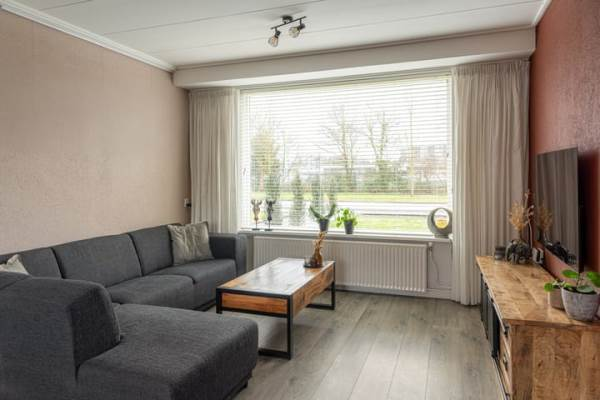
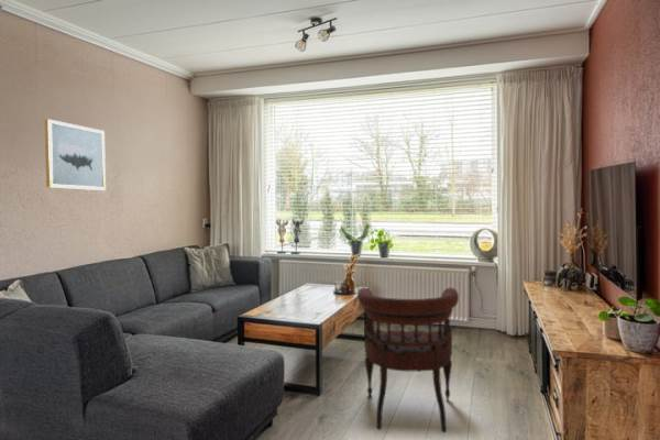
+ wall art [44,118,107,191]
+ armchair [356,286,460,435]
